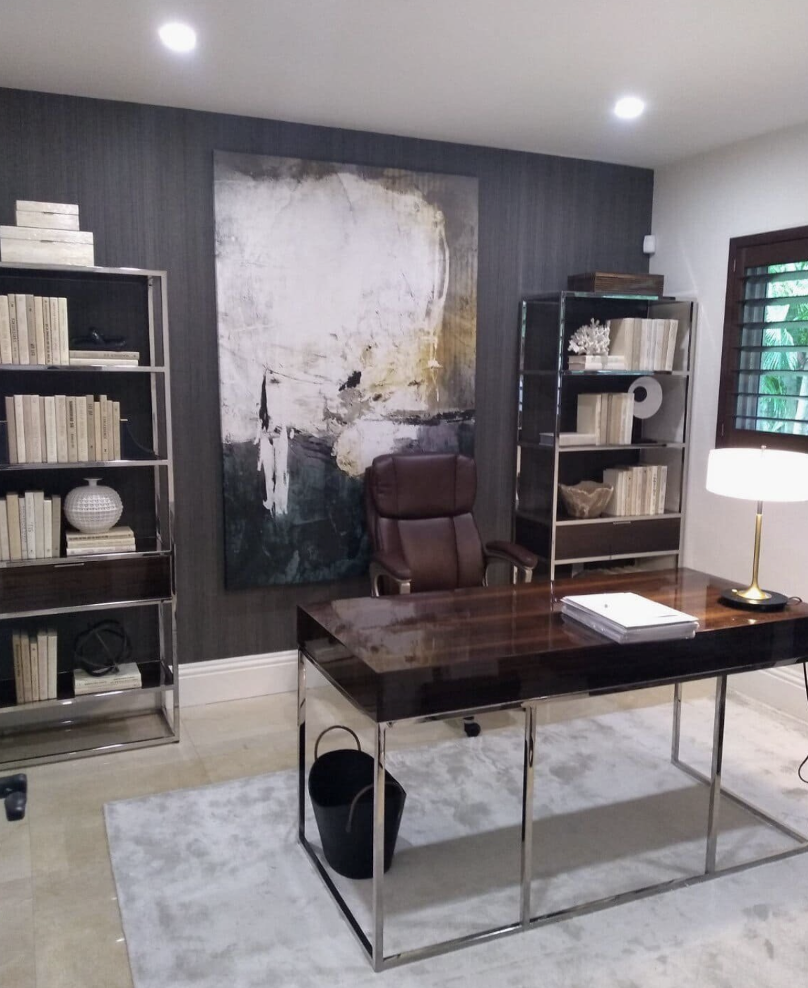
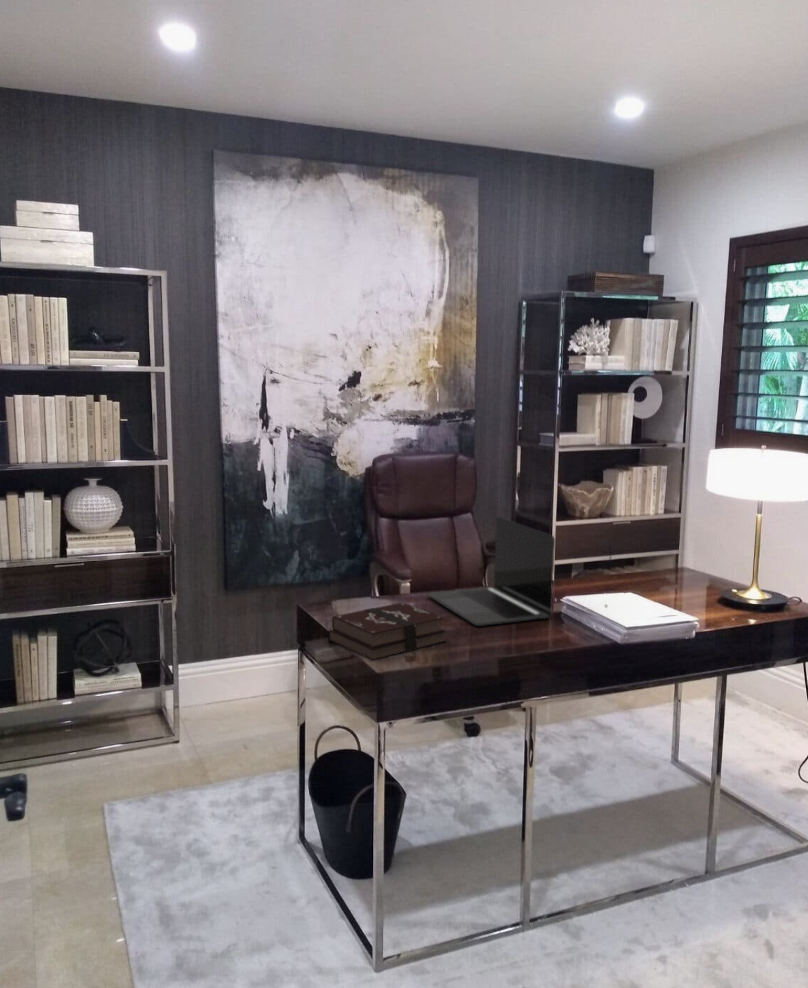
+ laptop [426,516,556,627]
+ hardback book [327,601,448,661]
